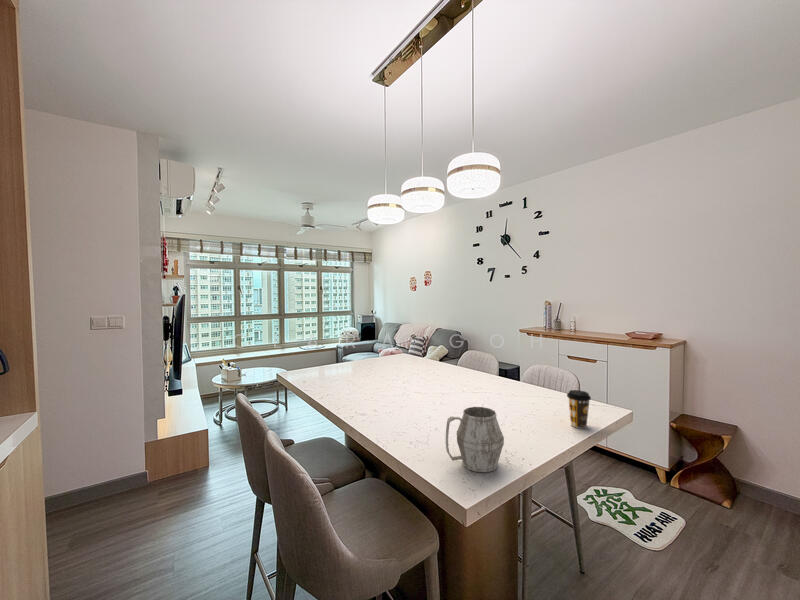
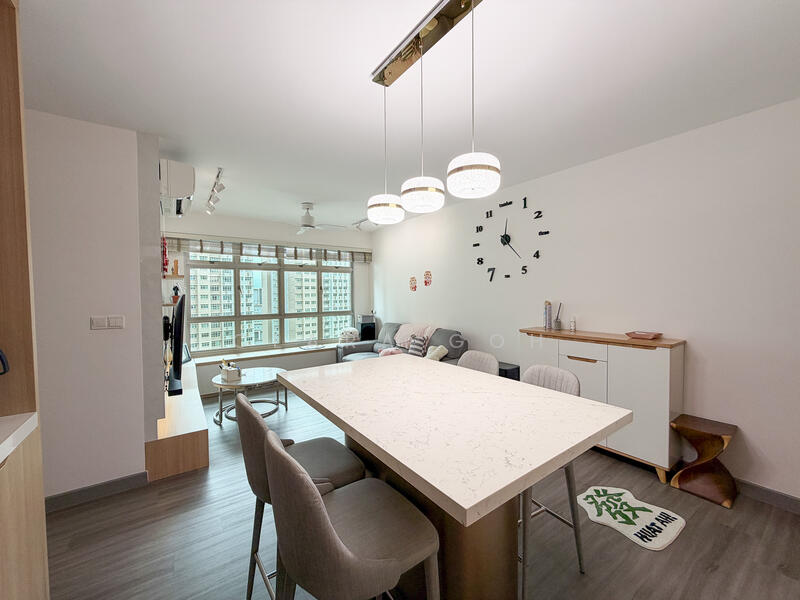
- mug [445,406,505,473]
- coffee cup [566,389,592,429]
